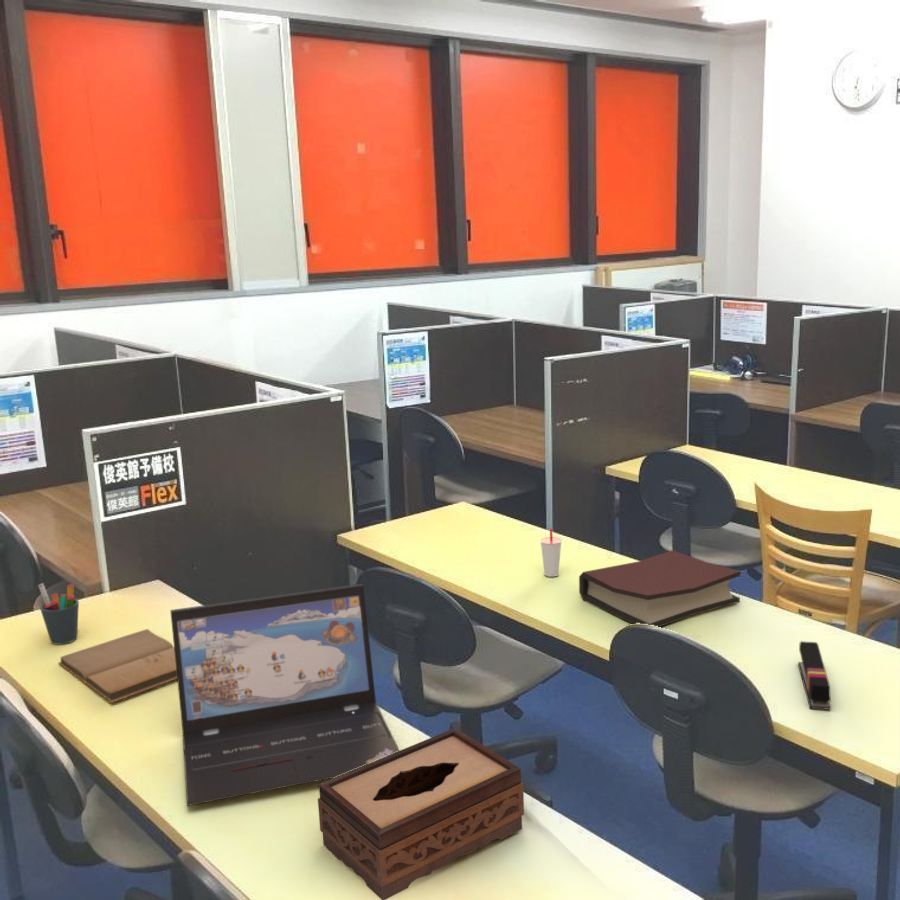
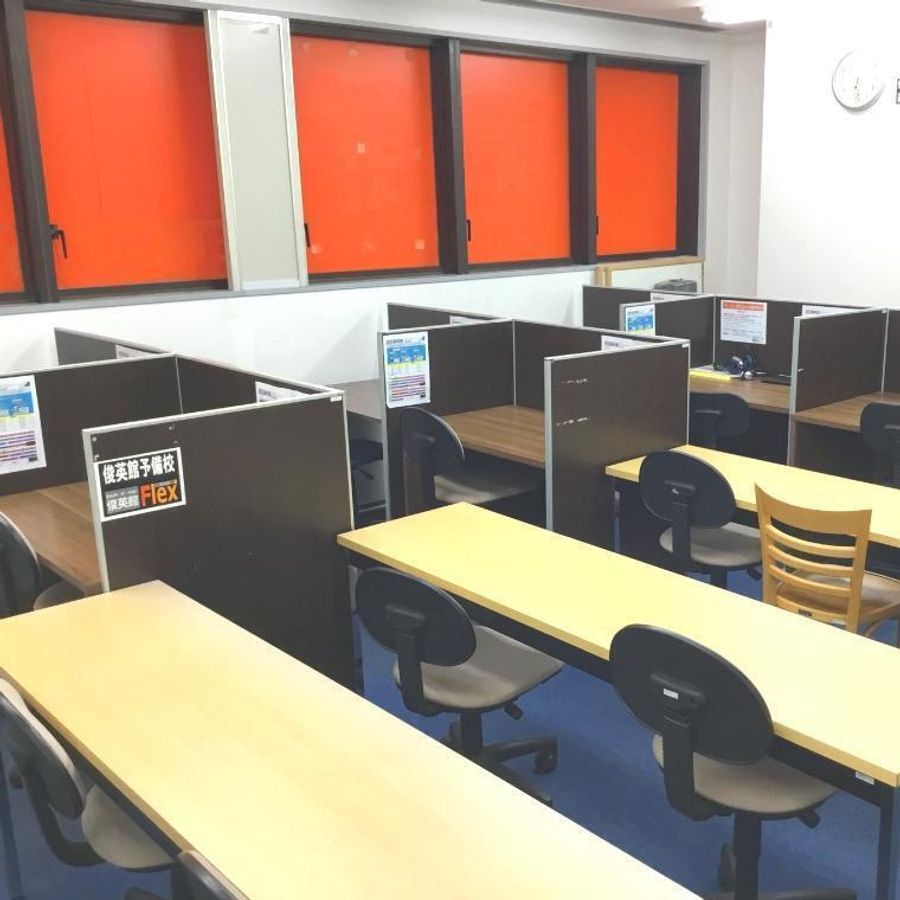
- book [58,628,177,703]
- cup [539,528,563,578]
- stapler [797,640,832,711]
- hardback book [578,549,742,628]
- tissue box [317,727,525,900]
- laptop [169,583,400,807]
- pen holder [37,582,80,645]
